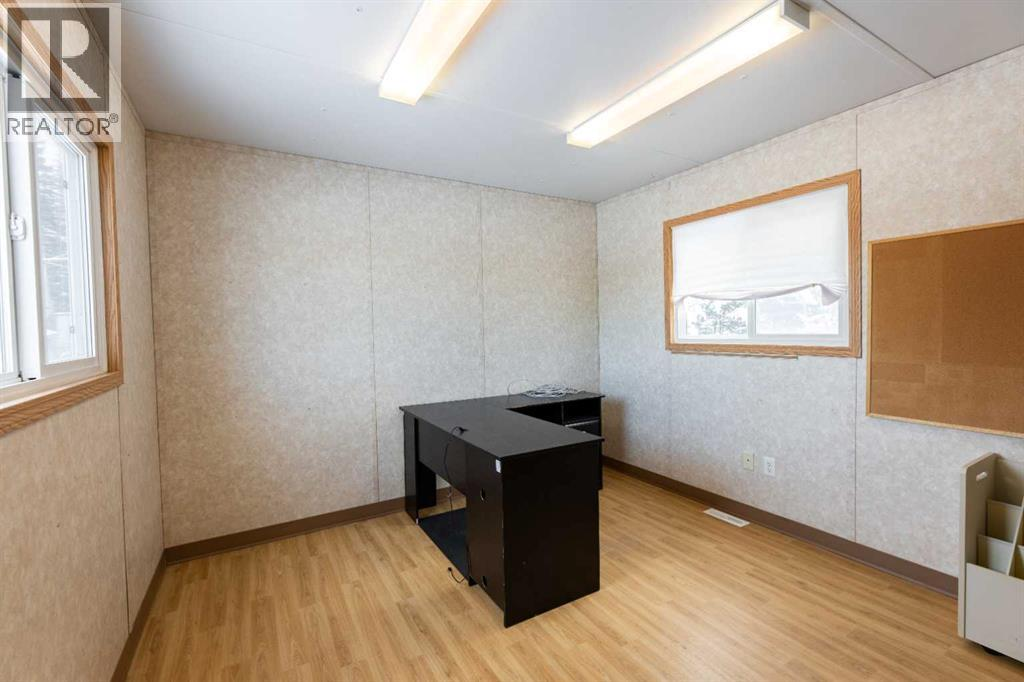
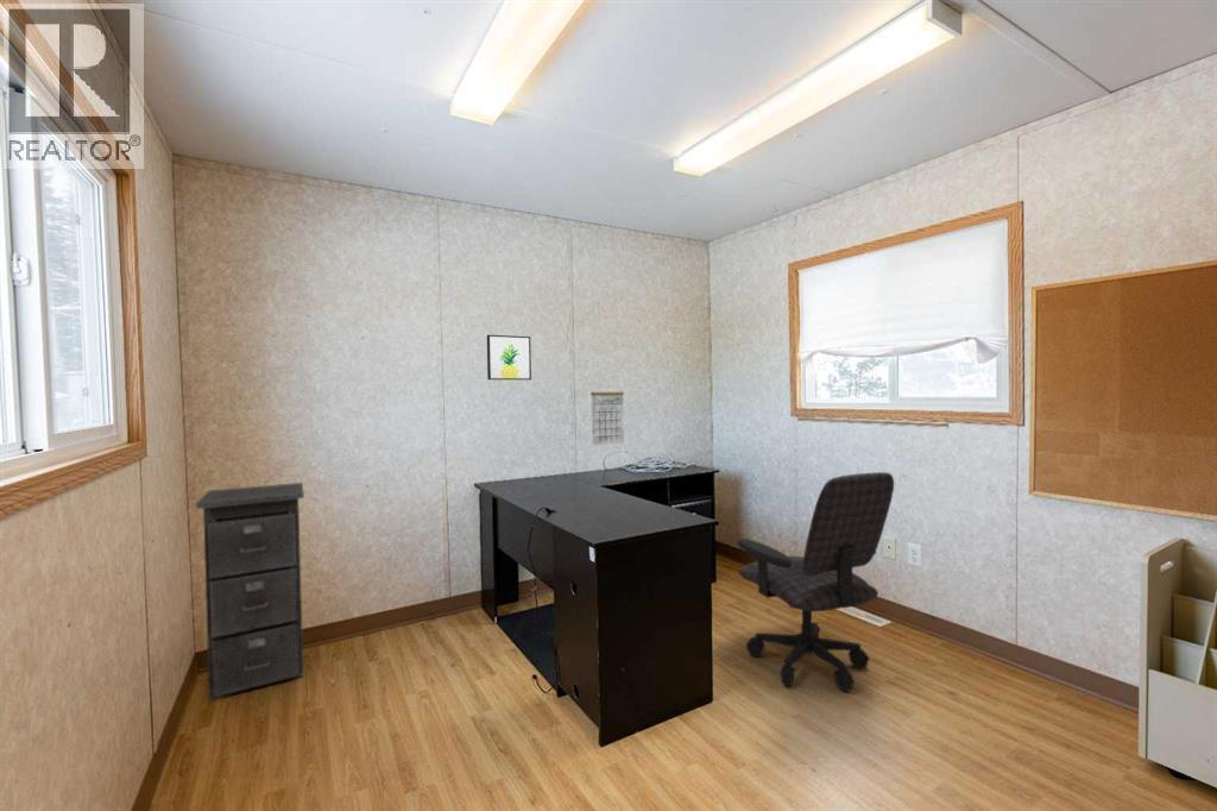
+ office chair [736,471,895,692]
+ wall art [486,334,532,381]
+ calendar [589,384,625,446]
+ filing cabinet [195,482,305,702]
